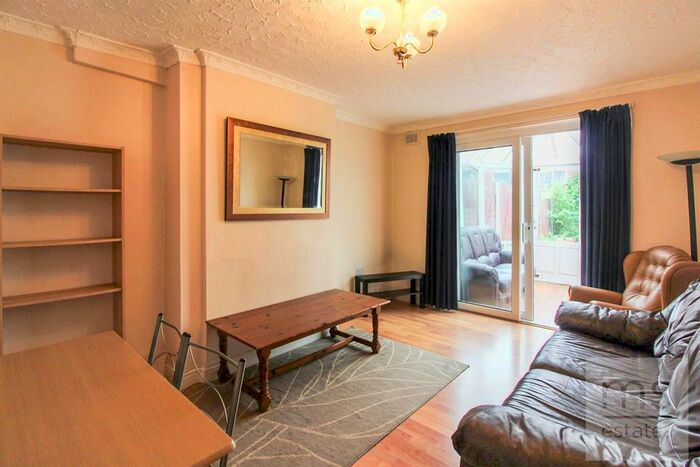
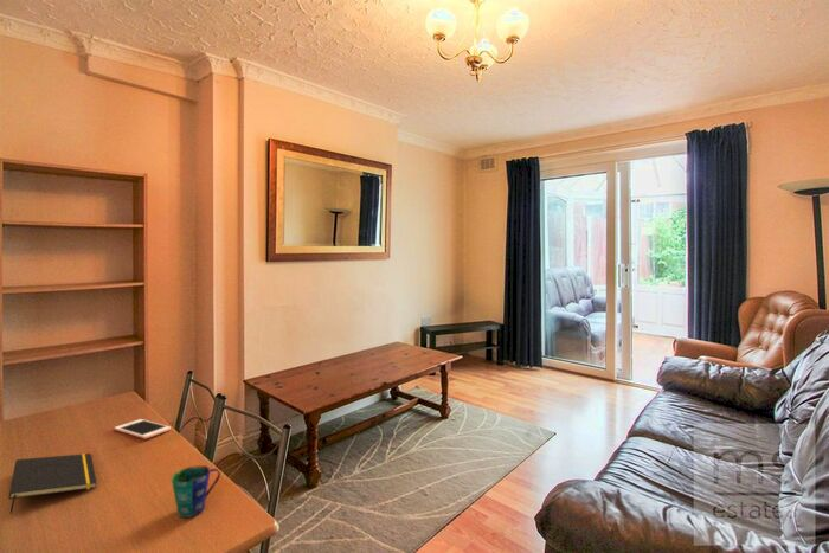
+ cell phone [114,418,172,439]
+ cup [171,464,221,519]
+ notepad [7,452,98,514]
